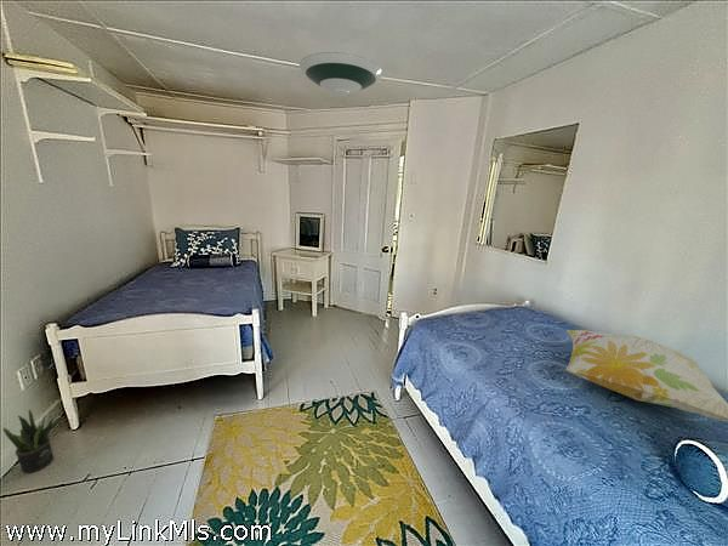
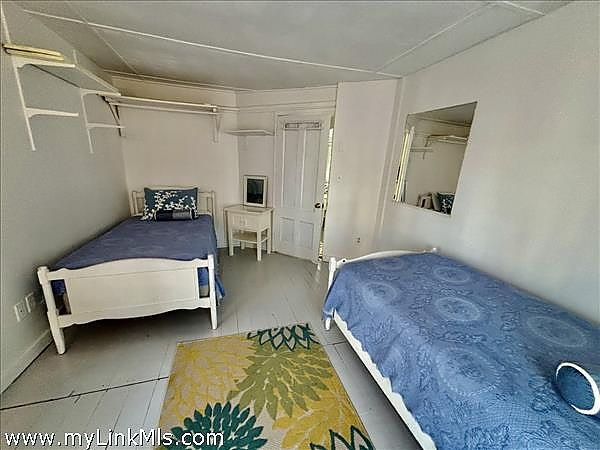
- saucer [298,51,383,97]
- decorative pillow [564,329,728,423]
- potted plant [1,408,63,474]
